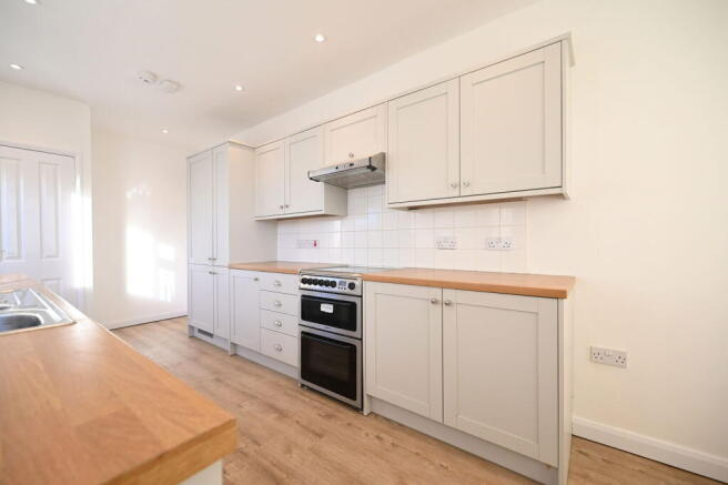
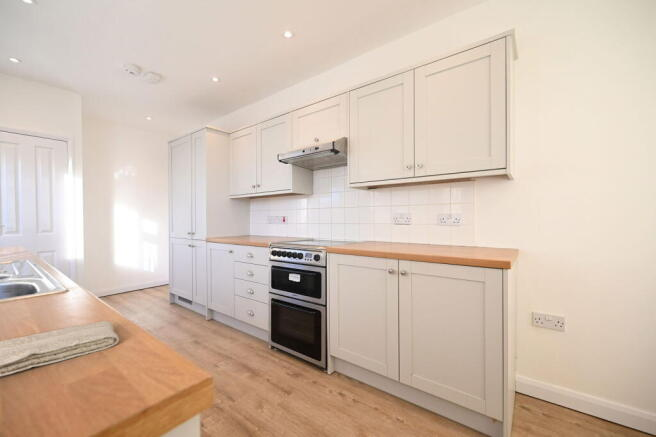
+ washcloth [0,320,120,377]
